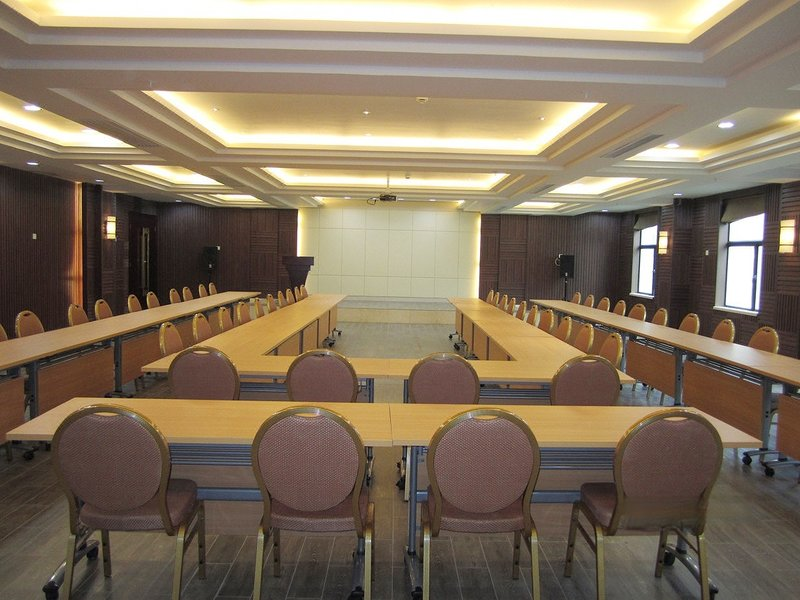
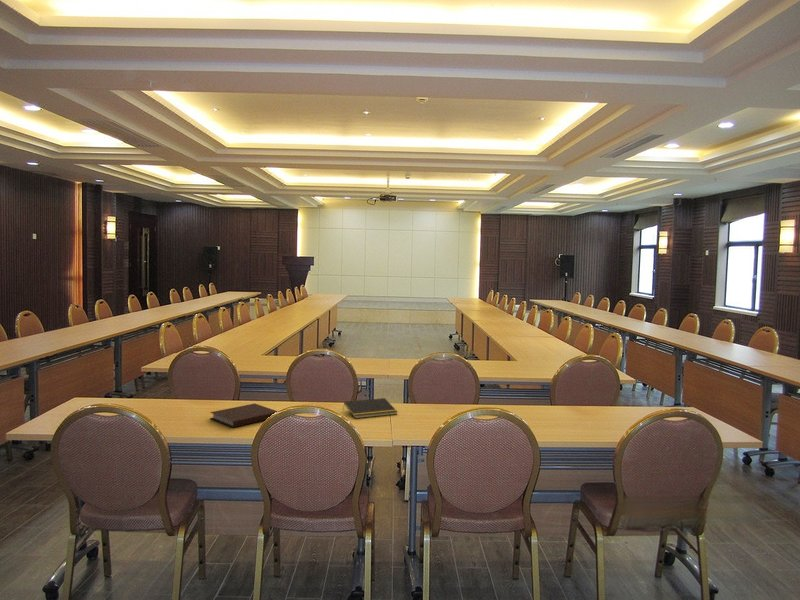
+ notebook [209,403,278,428]
+ notepad [342,397,398,419]
